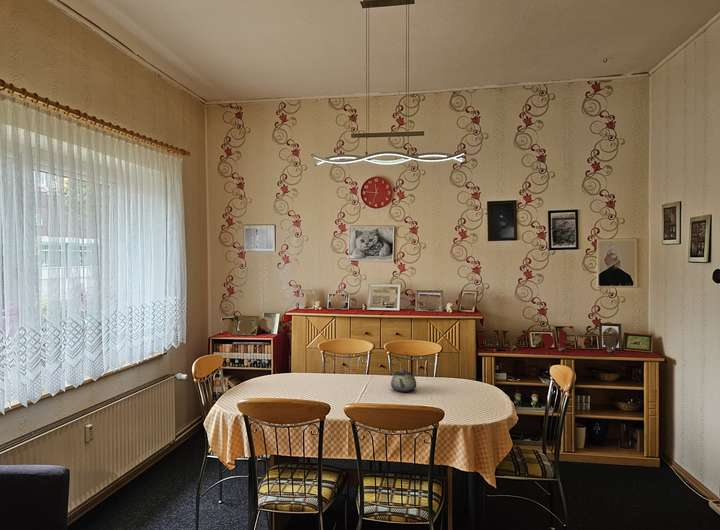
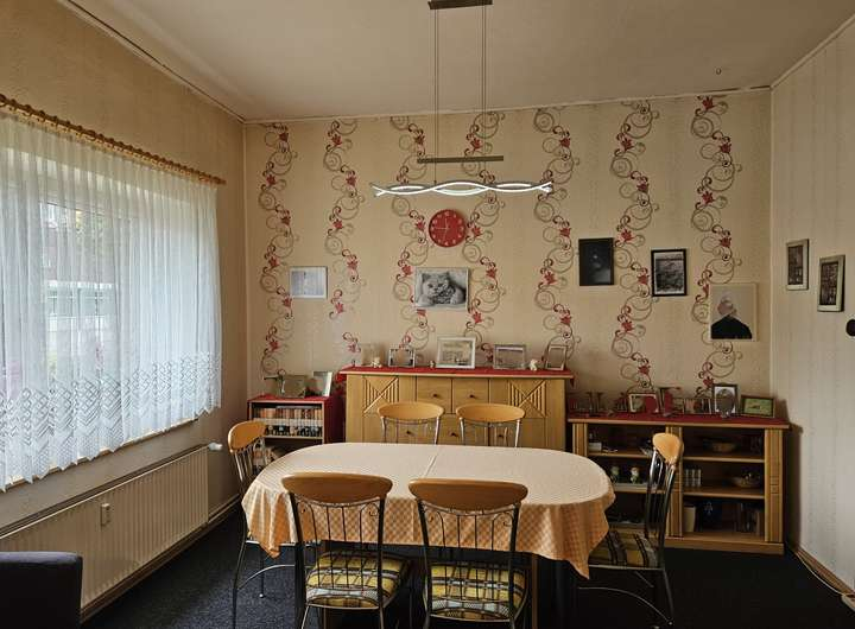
- teapot [390,368,417,393]
